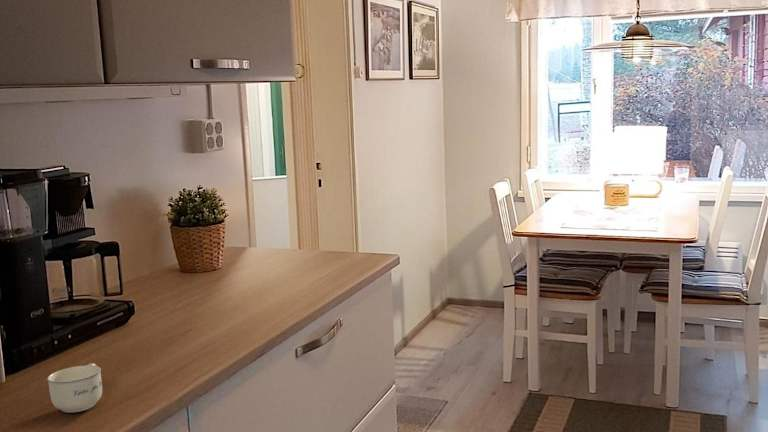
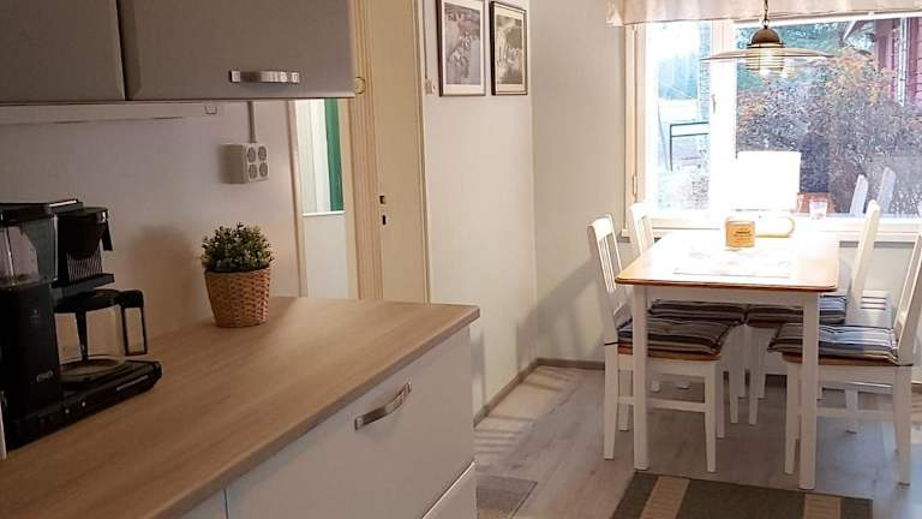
- cup [46,362,103,414]
